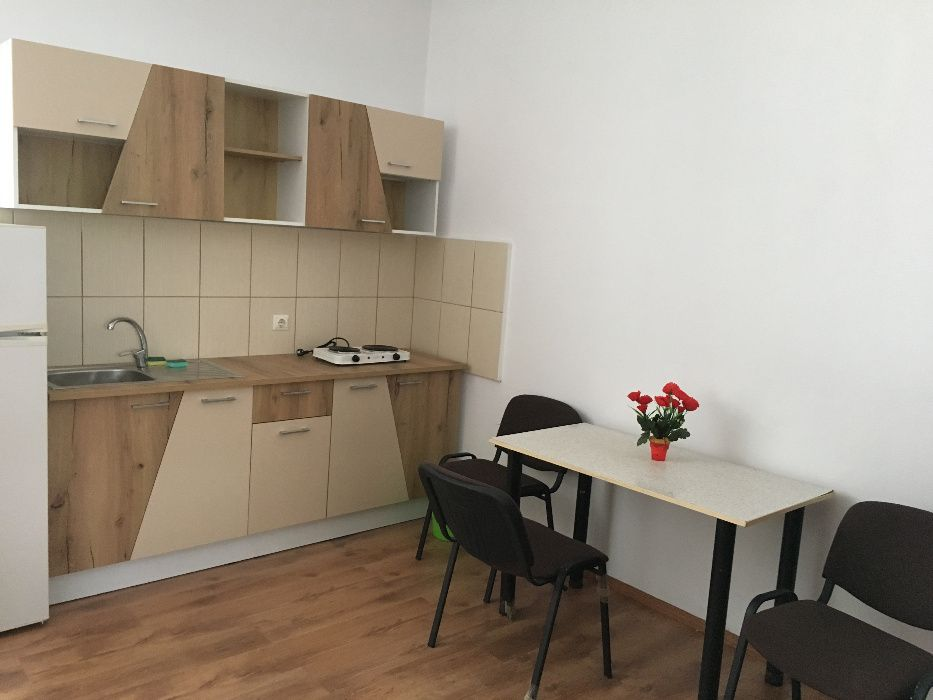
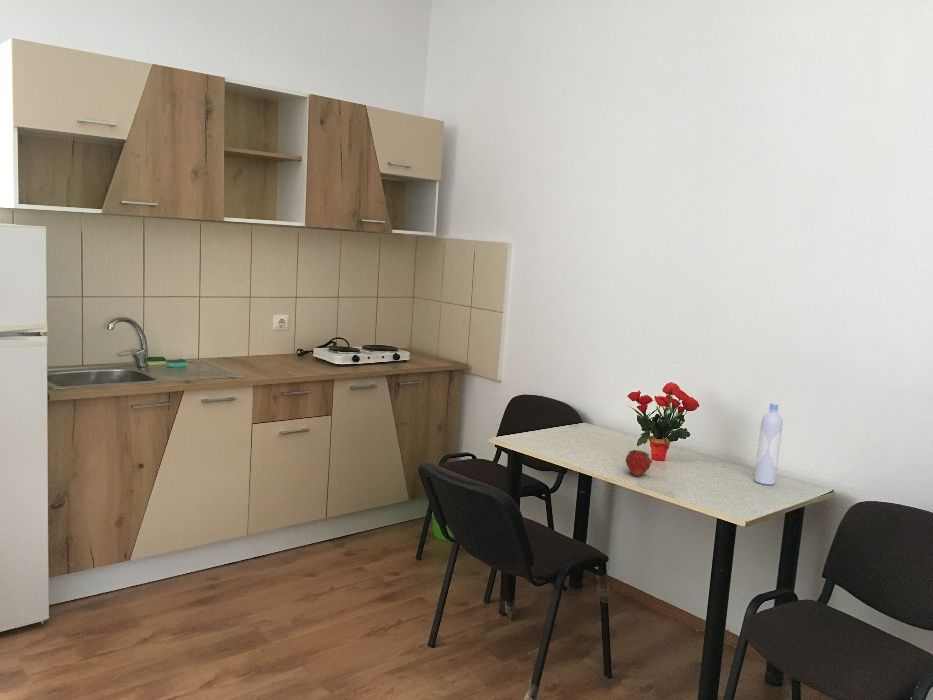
+ fruit [625,449,653,477]
+ bottle [753,402,784,486]
